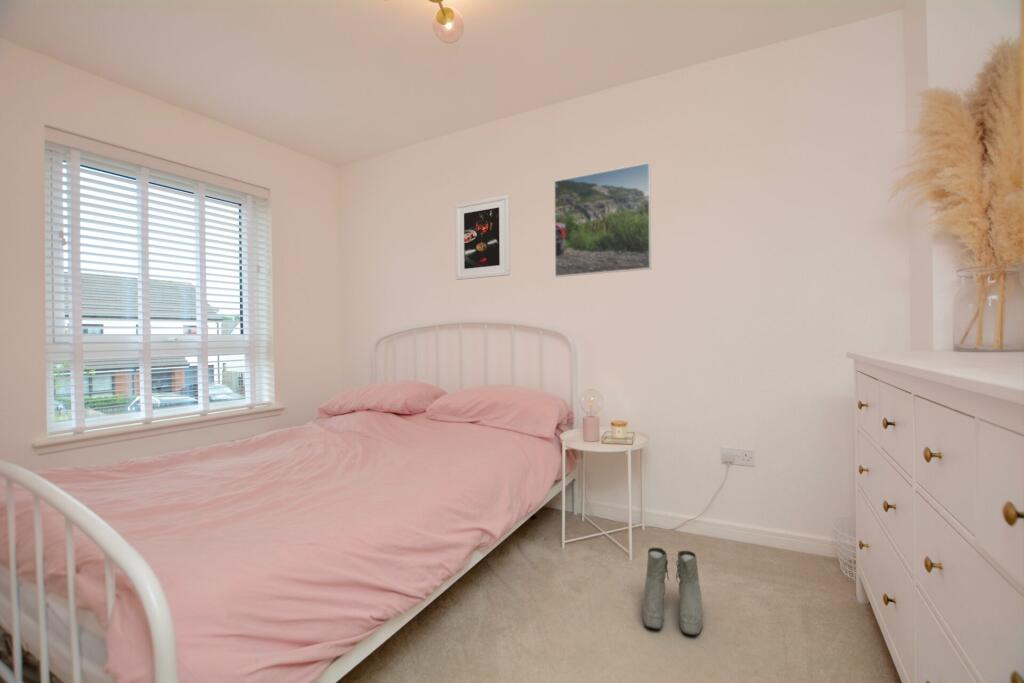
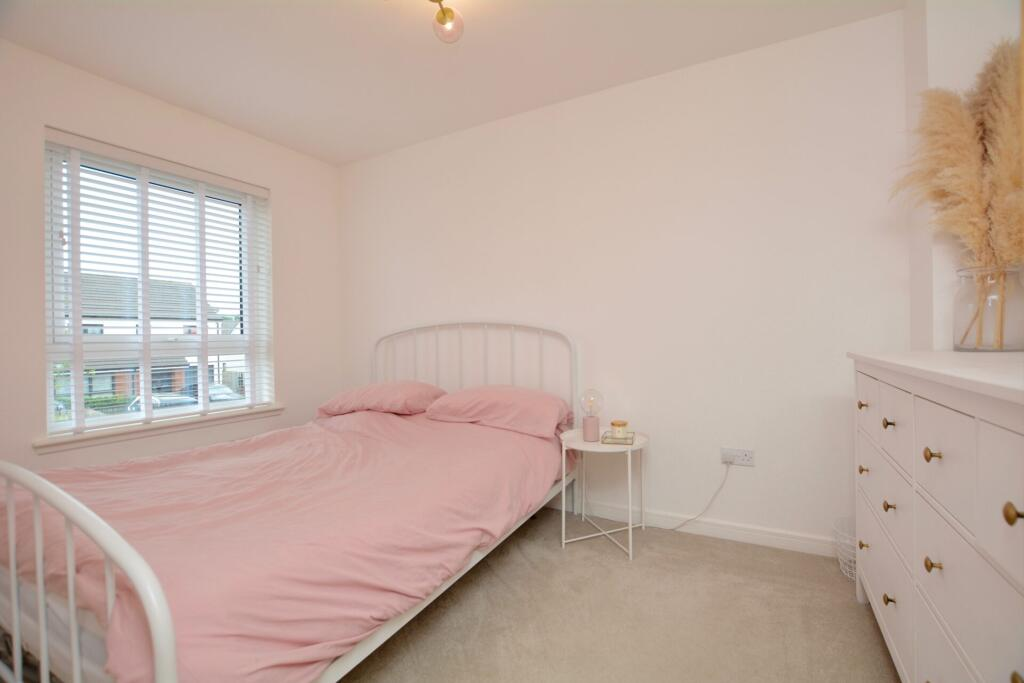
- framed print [454,194,511,281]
- boots [641,546,704,636]
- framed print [553,162,652,278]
